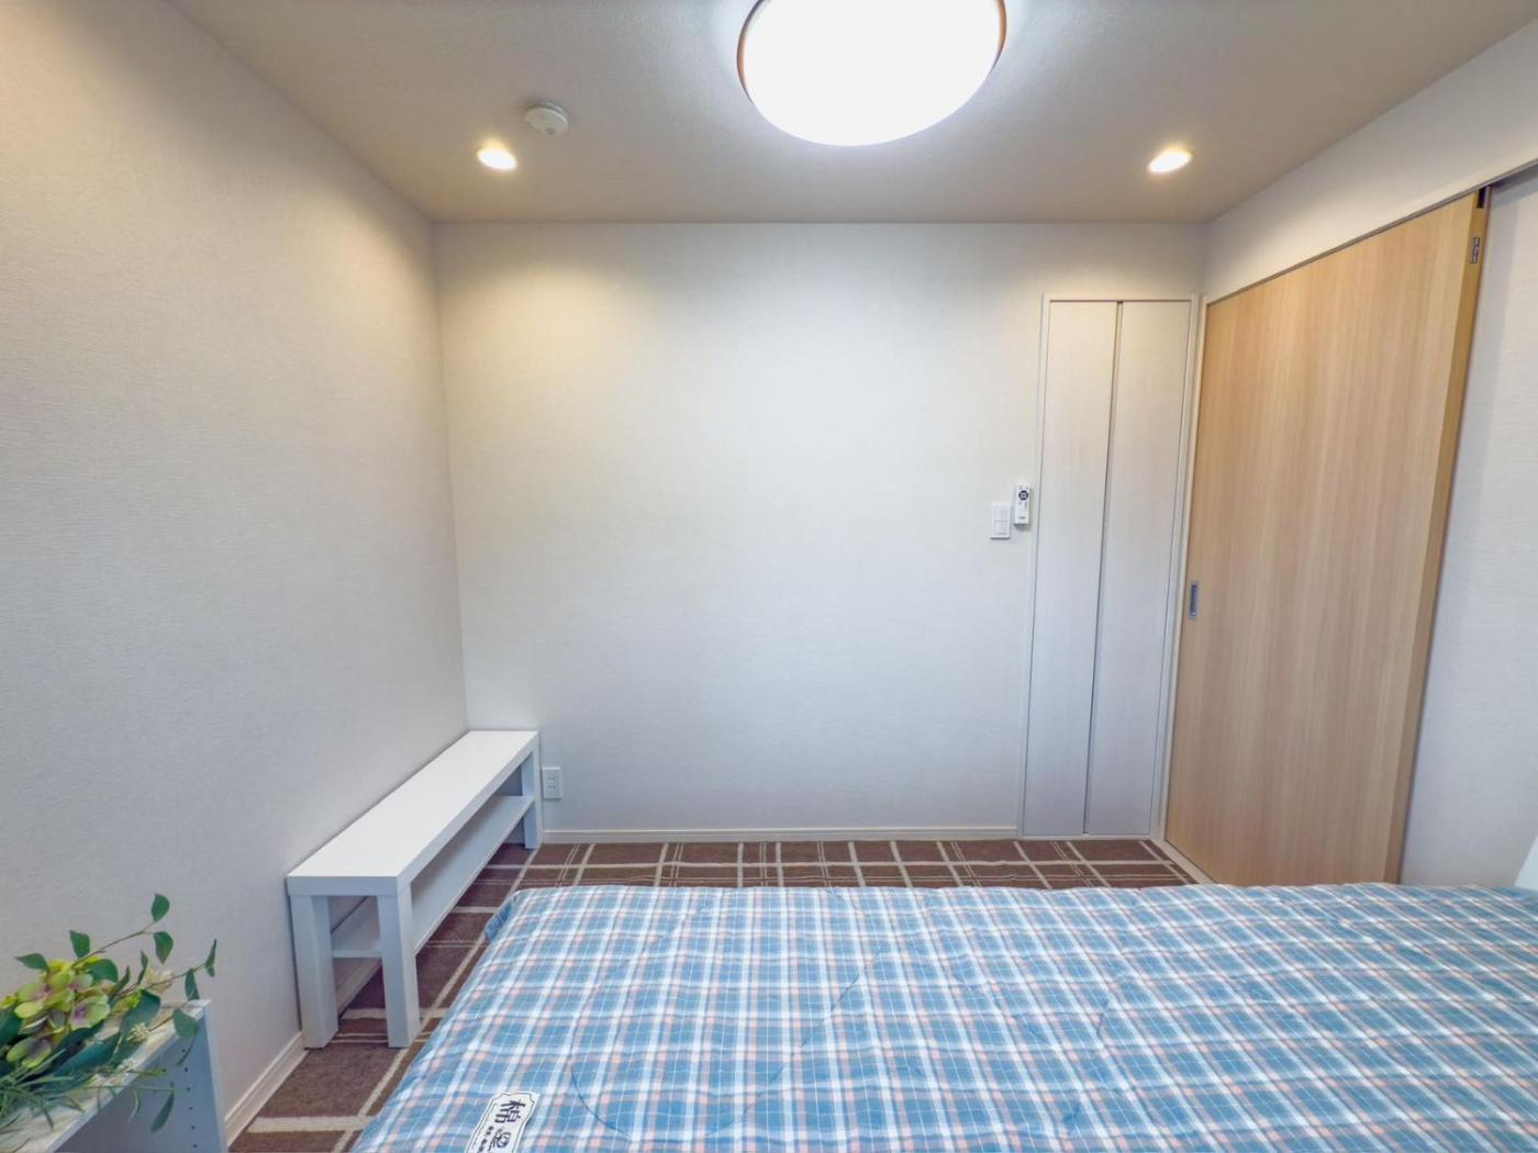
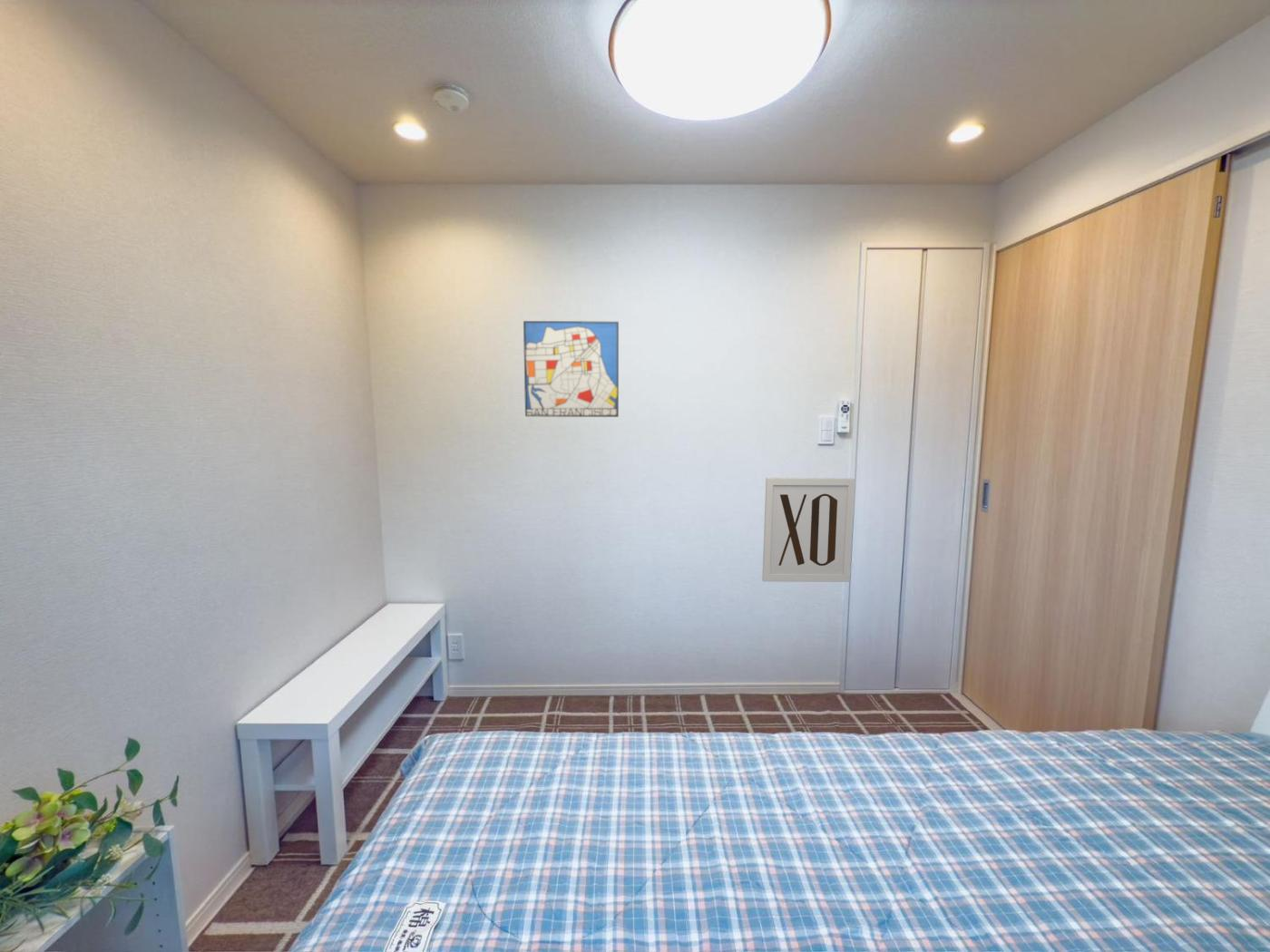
+ wall art [761,477,856,583]
+ wall art [523,320,620,418]
